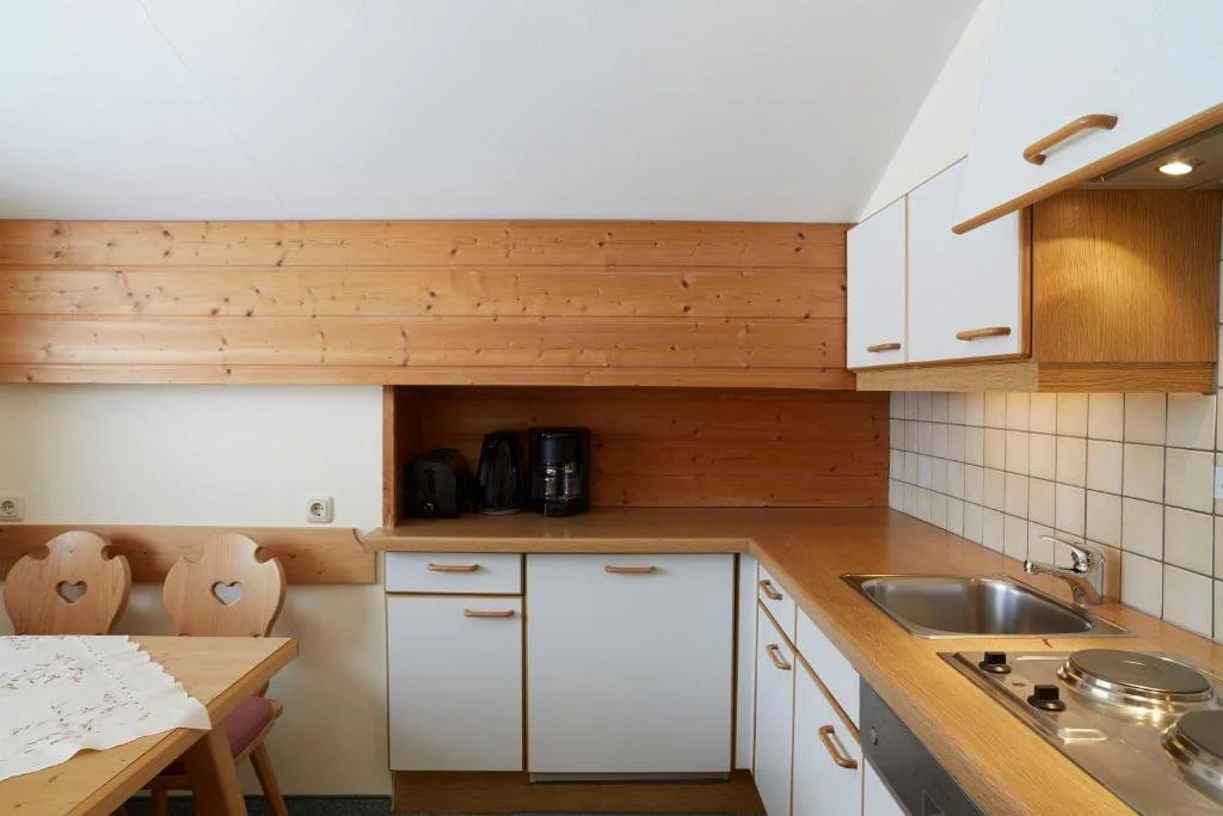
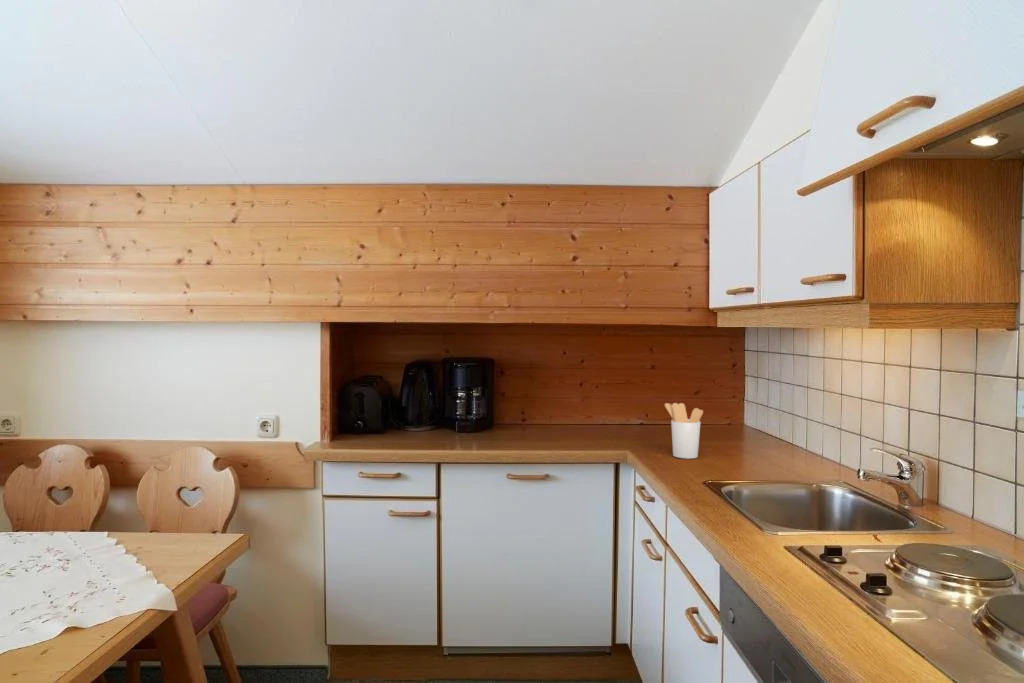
+ utensil holder [664,402,704,460]
